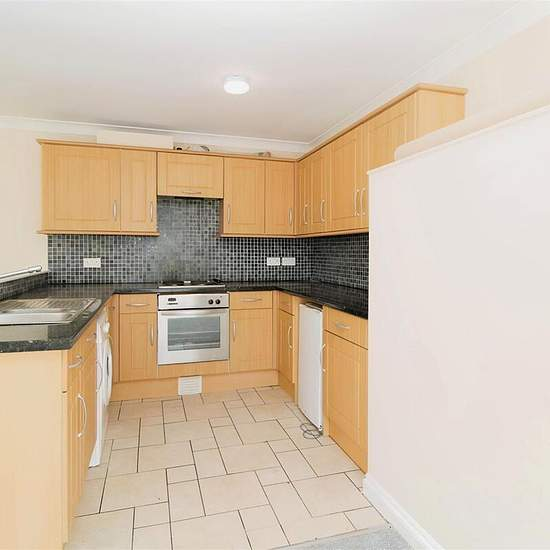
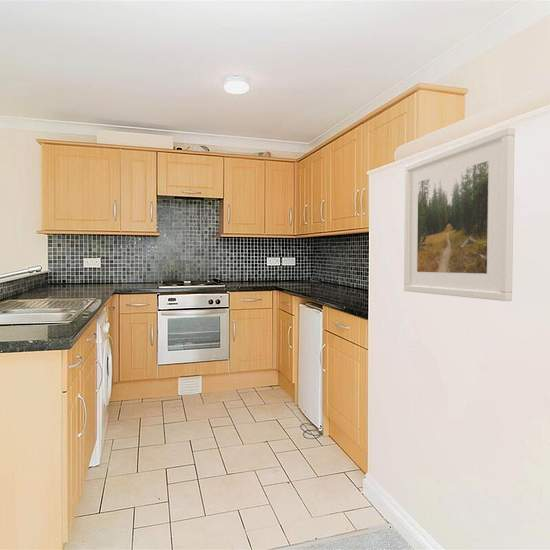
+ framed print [403,126,516,302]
